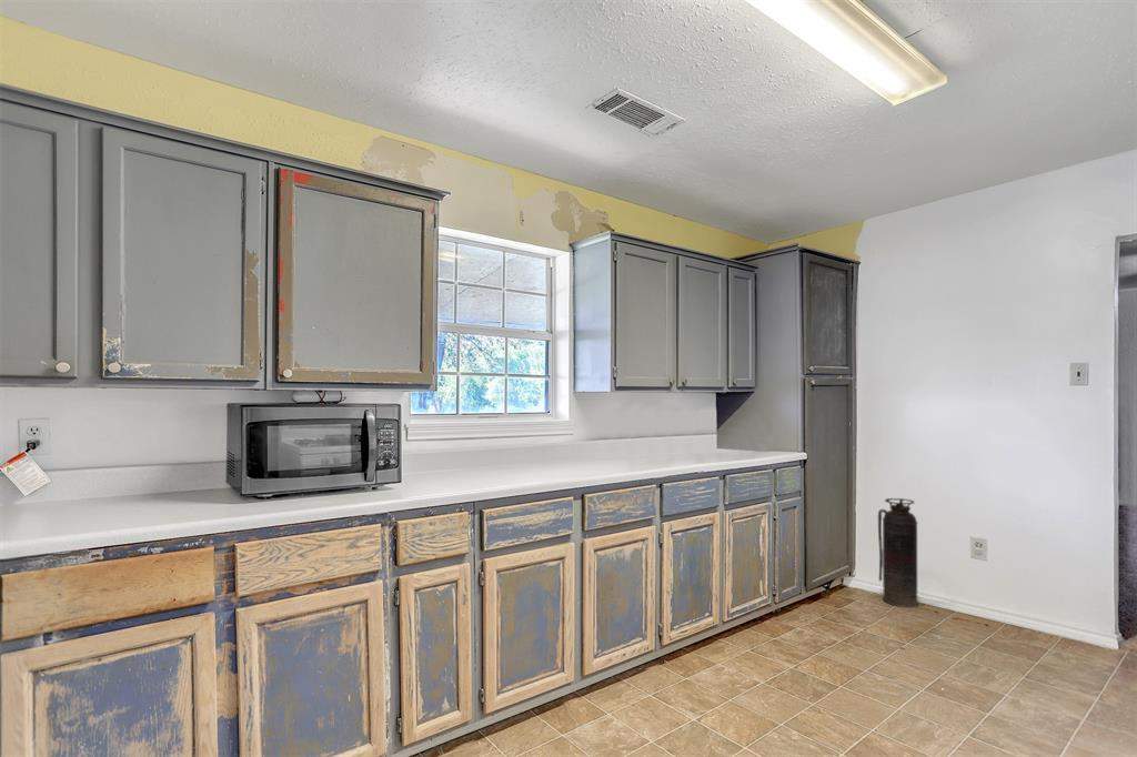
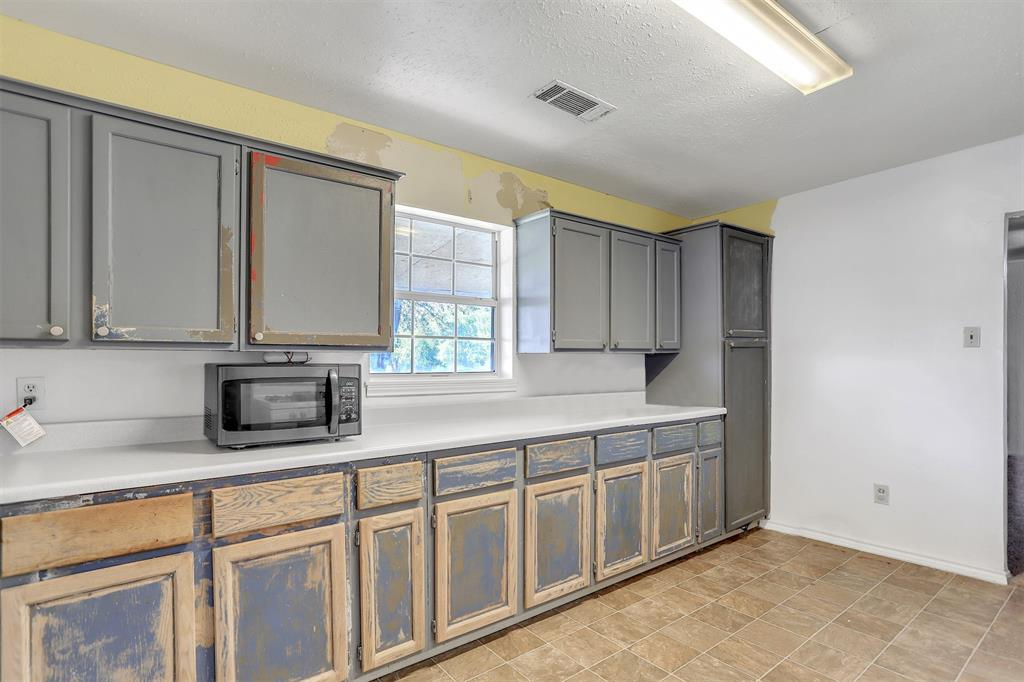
- fire extinguisher [877,497,919,608]
